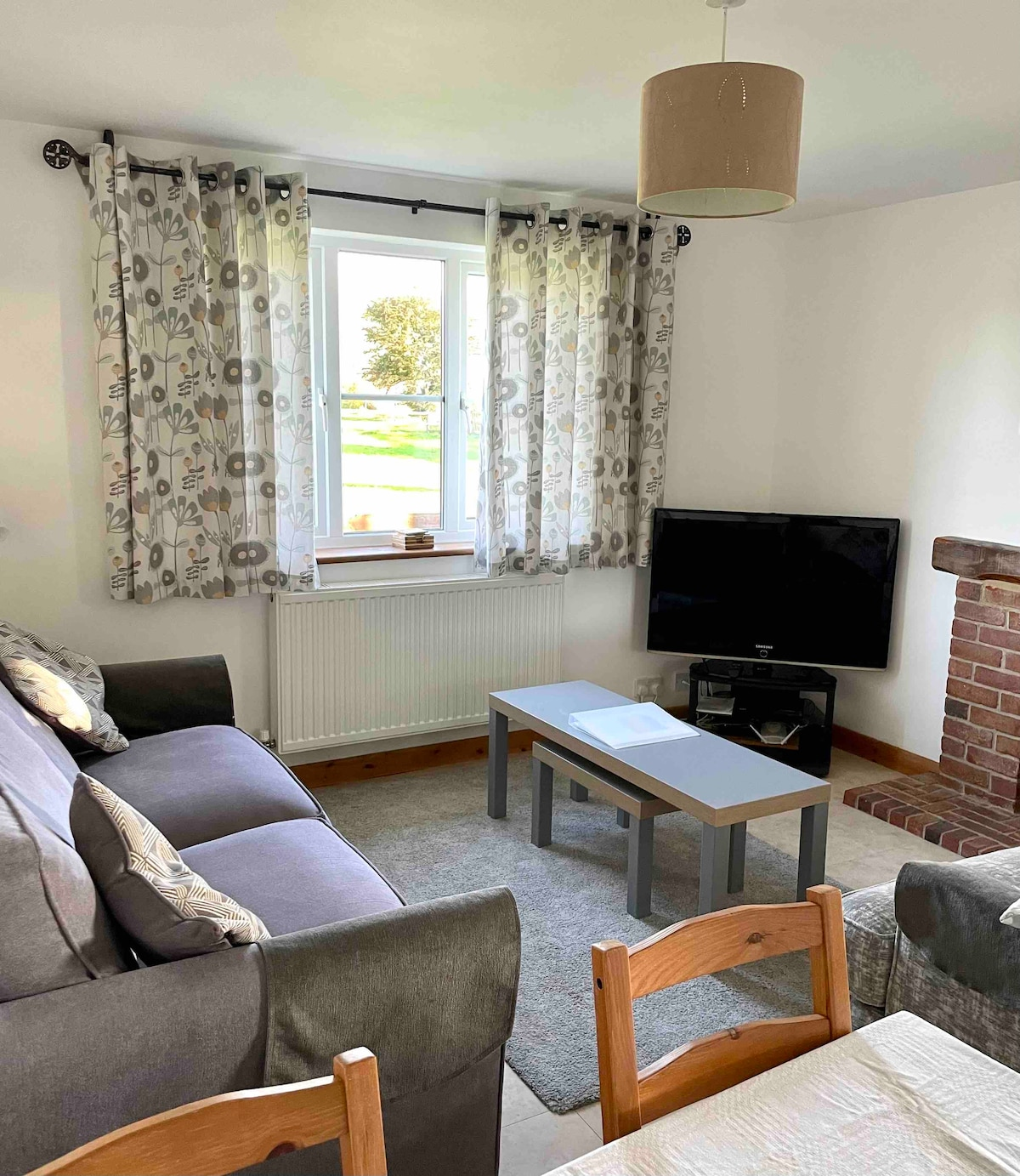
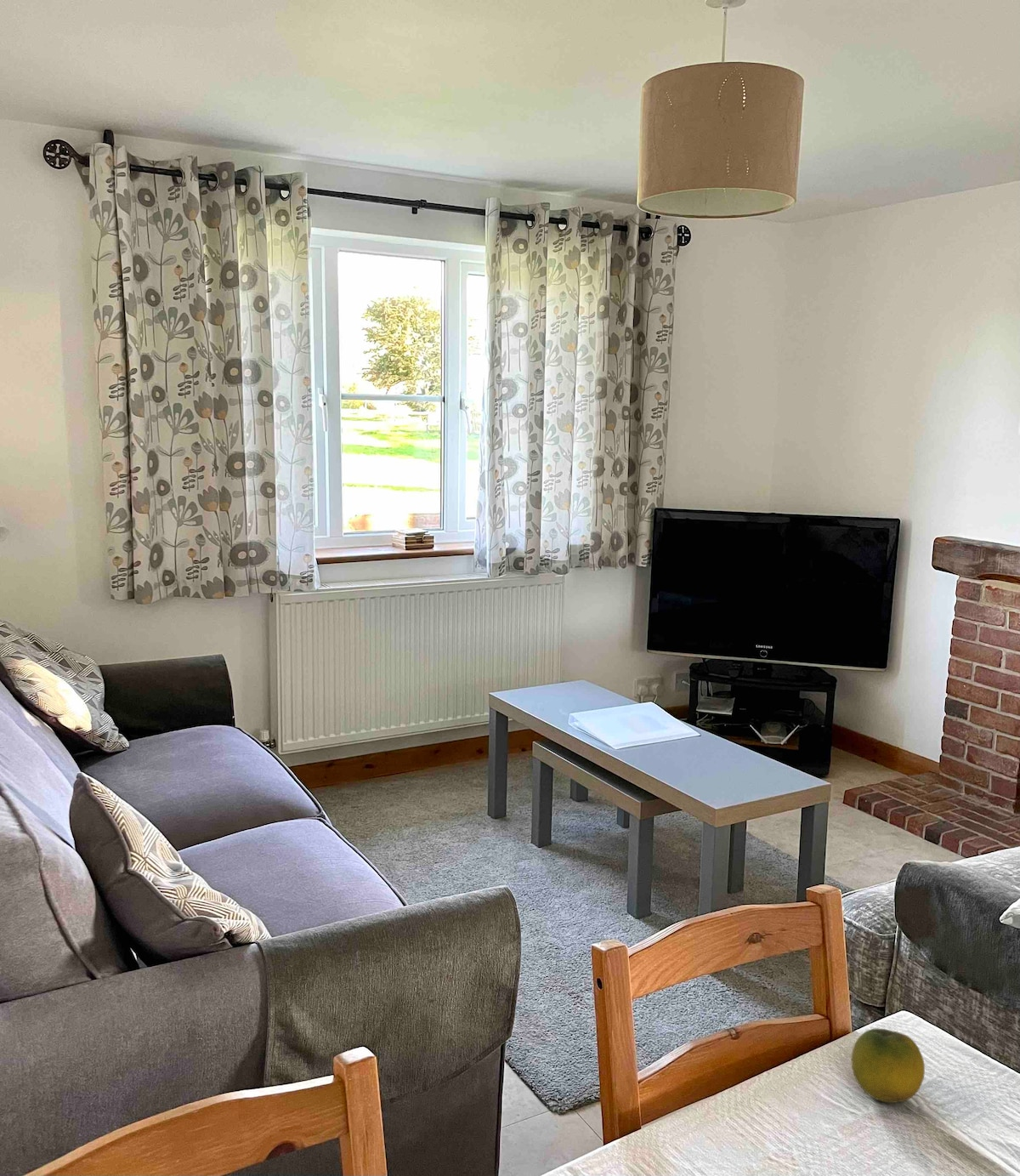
+ fruit [851,1028,926,1104]
